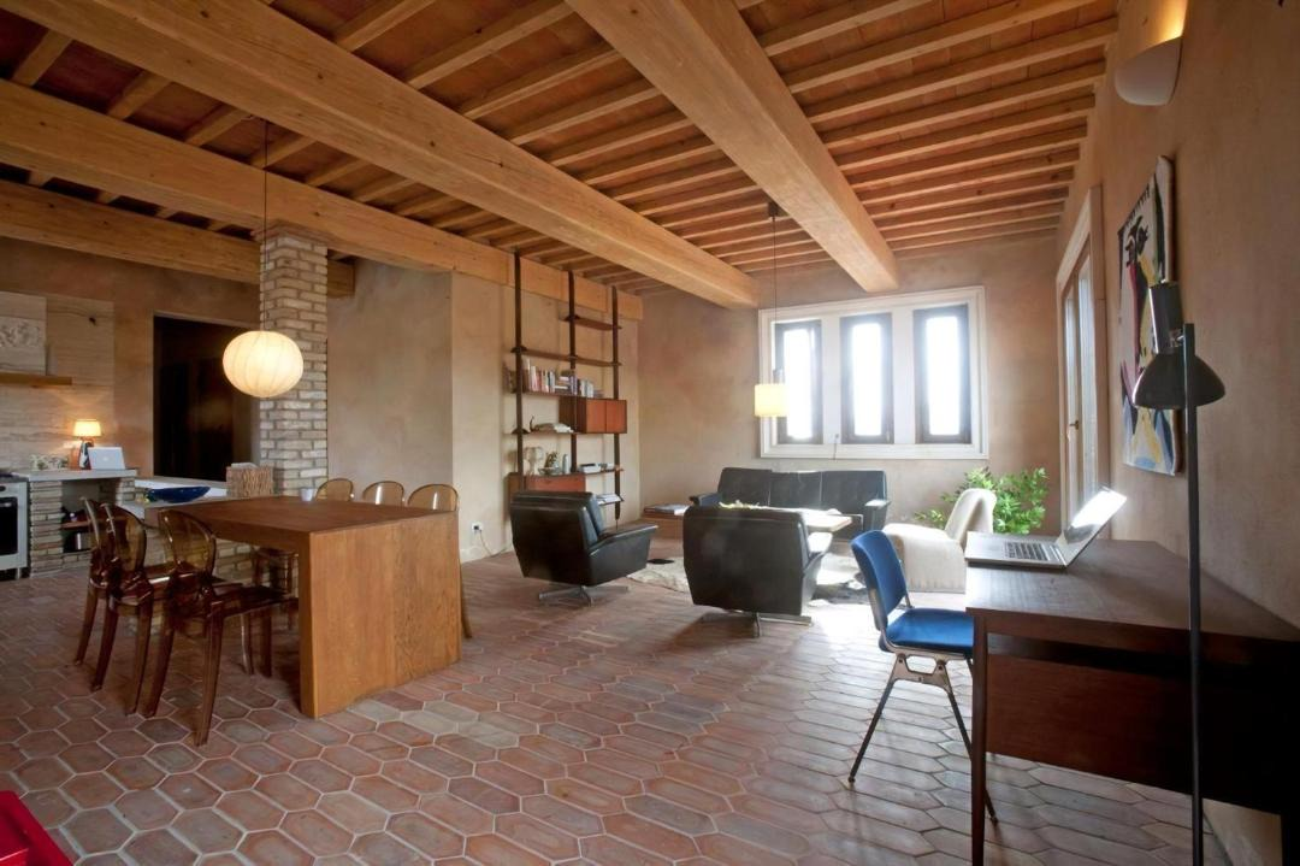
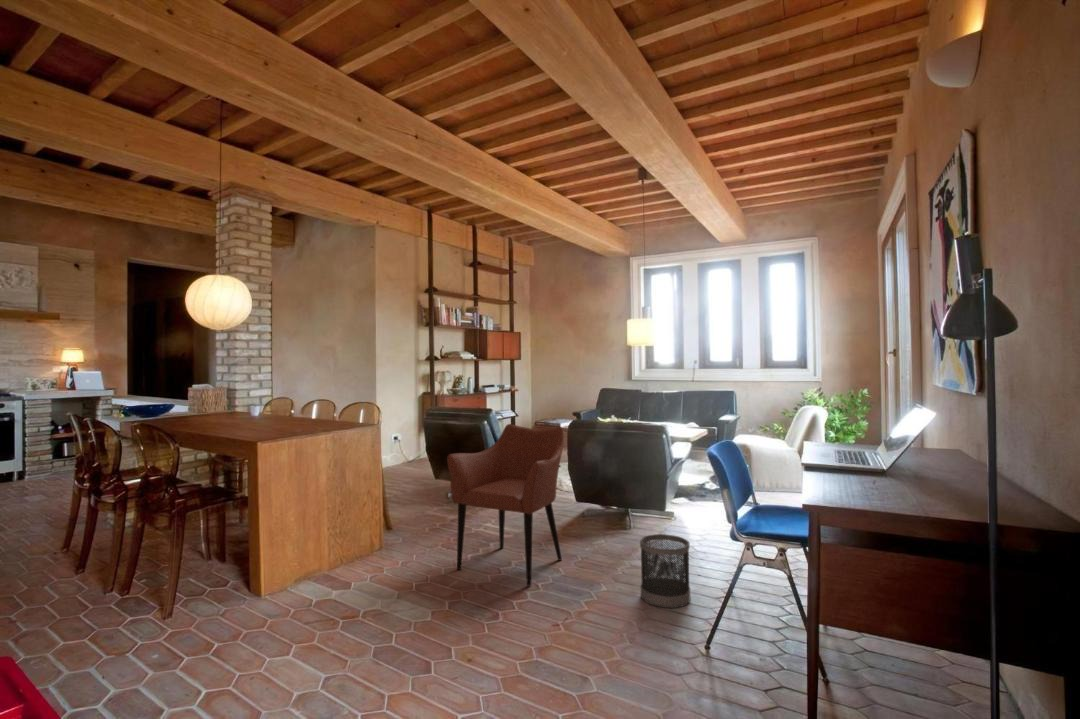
+ wastebasket [639,533,691,609]
+ armchair [446,423,565,587]
